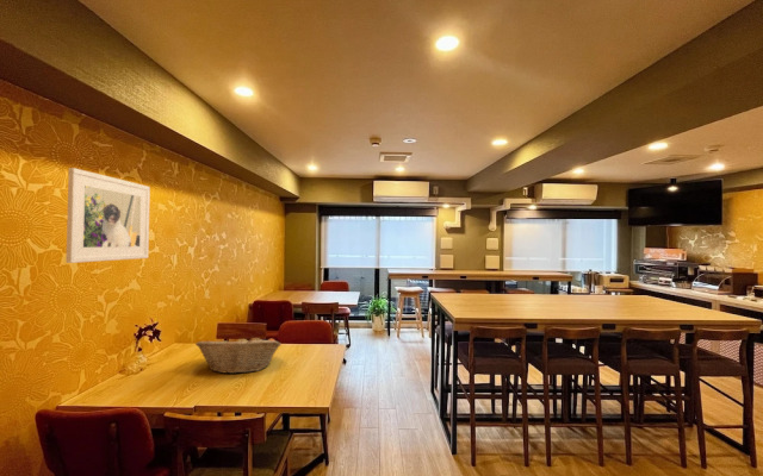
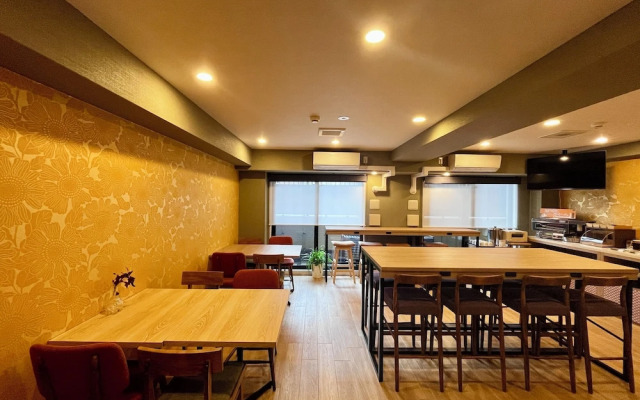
- fruit basket [194,333,283,375]
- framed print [66,167,151,264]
